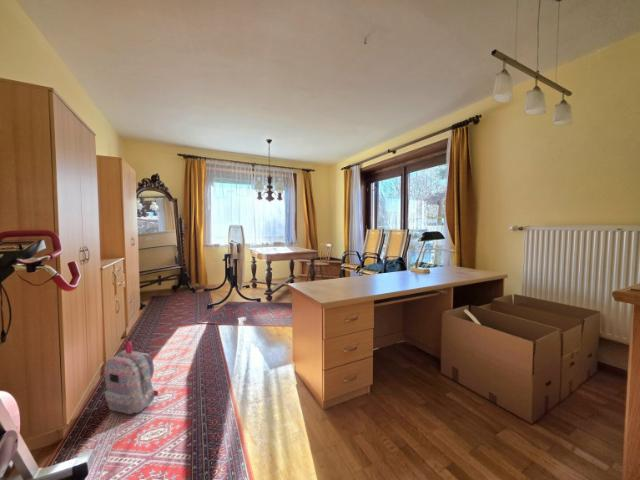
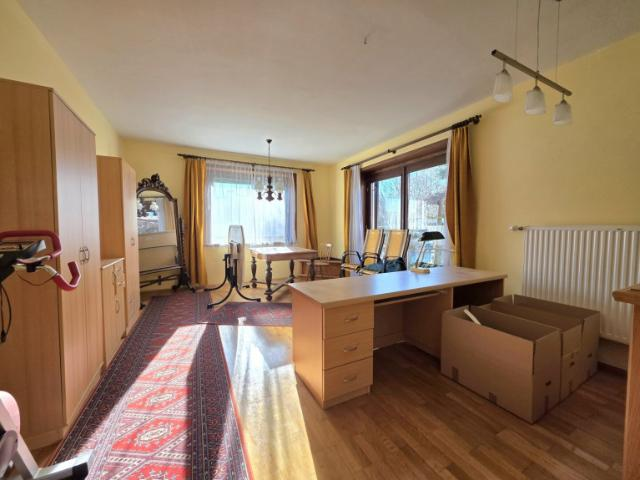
- backpack [103,340,160,415]
